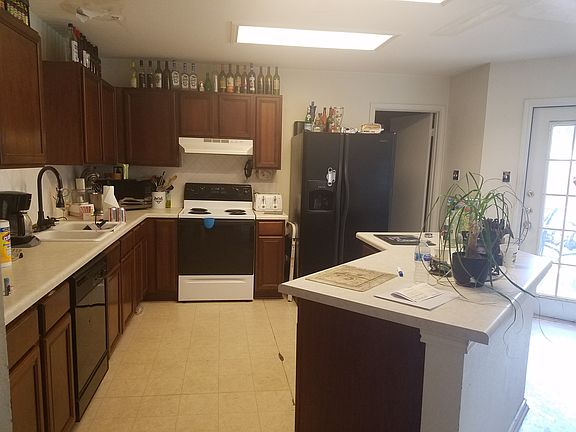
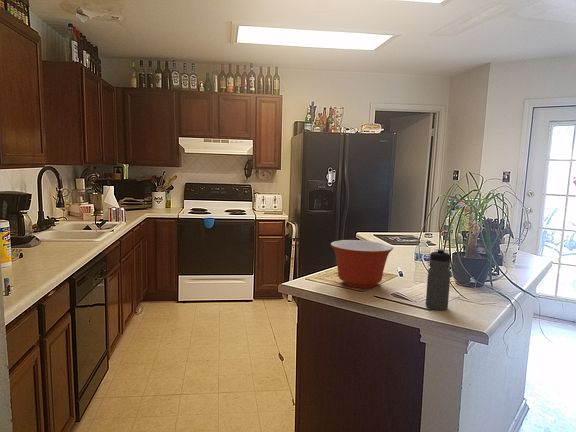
+ water bottle [425,248,452,311]
+ mixing bowl [330,239,394,289]
